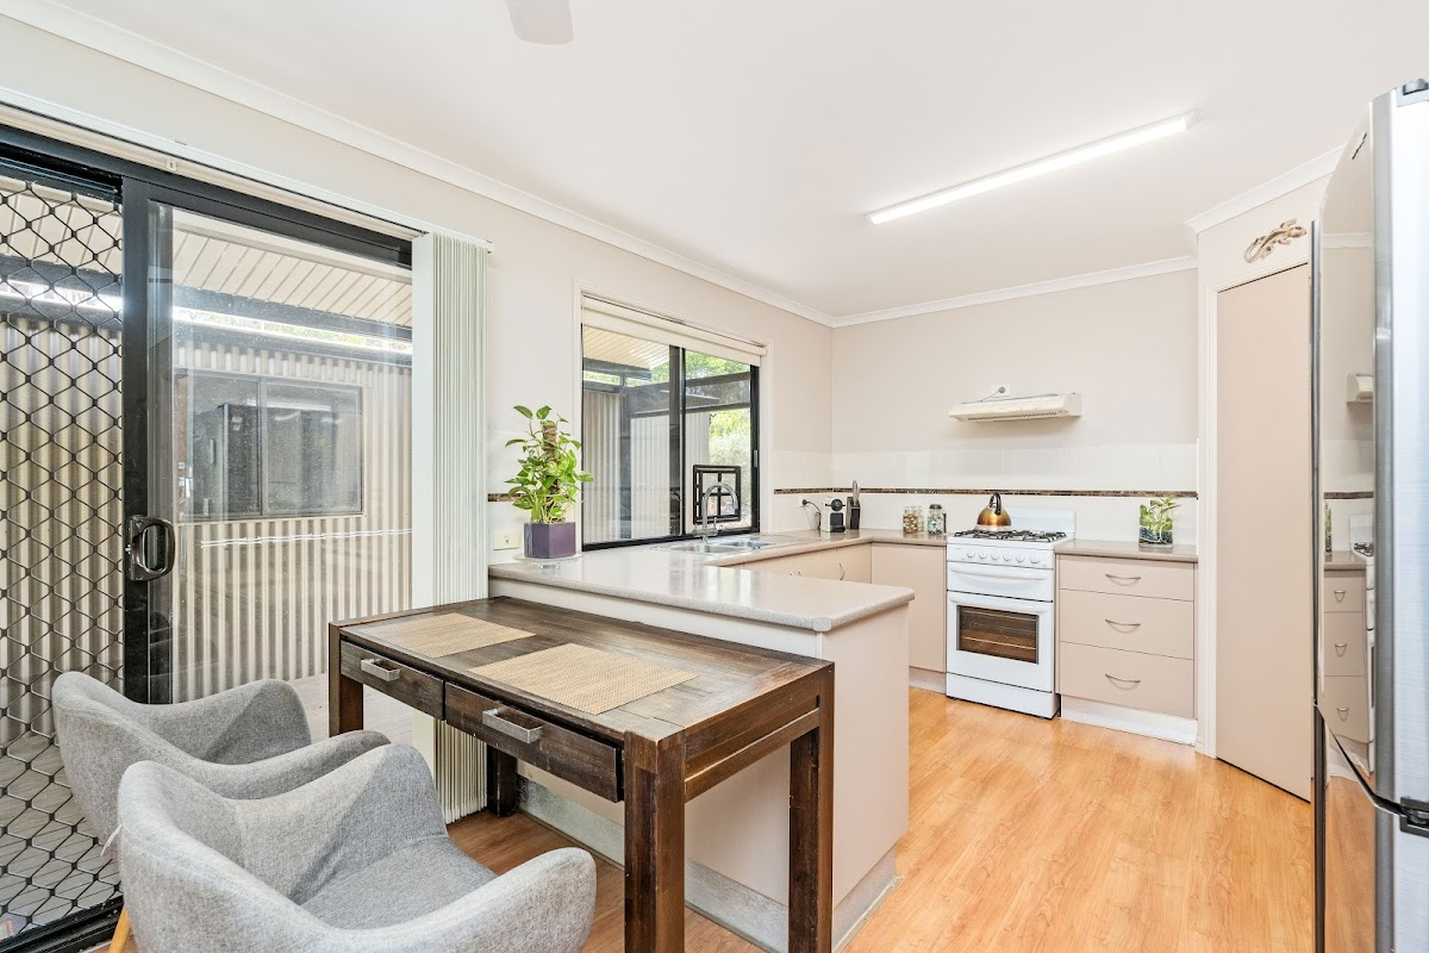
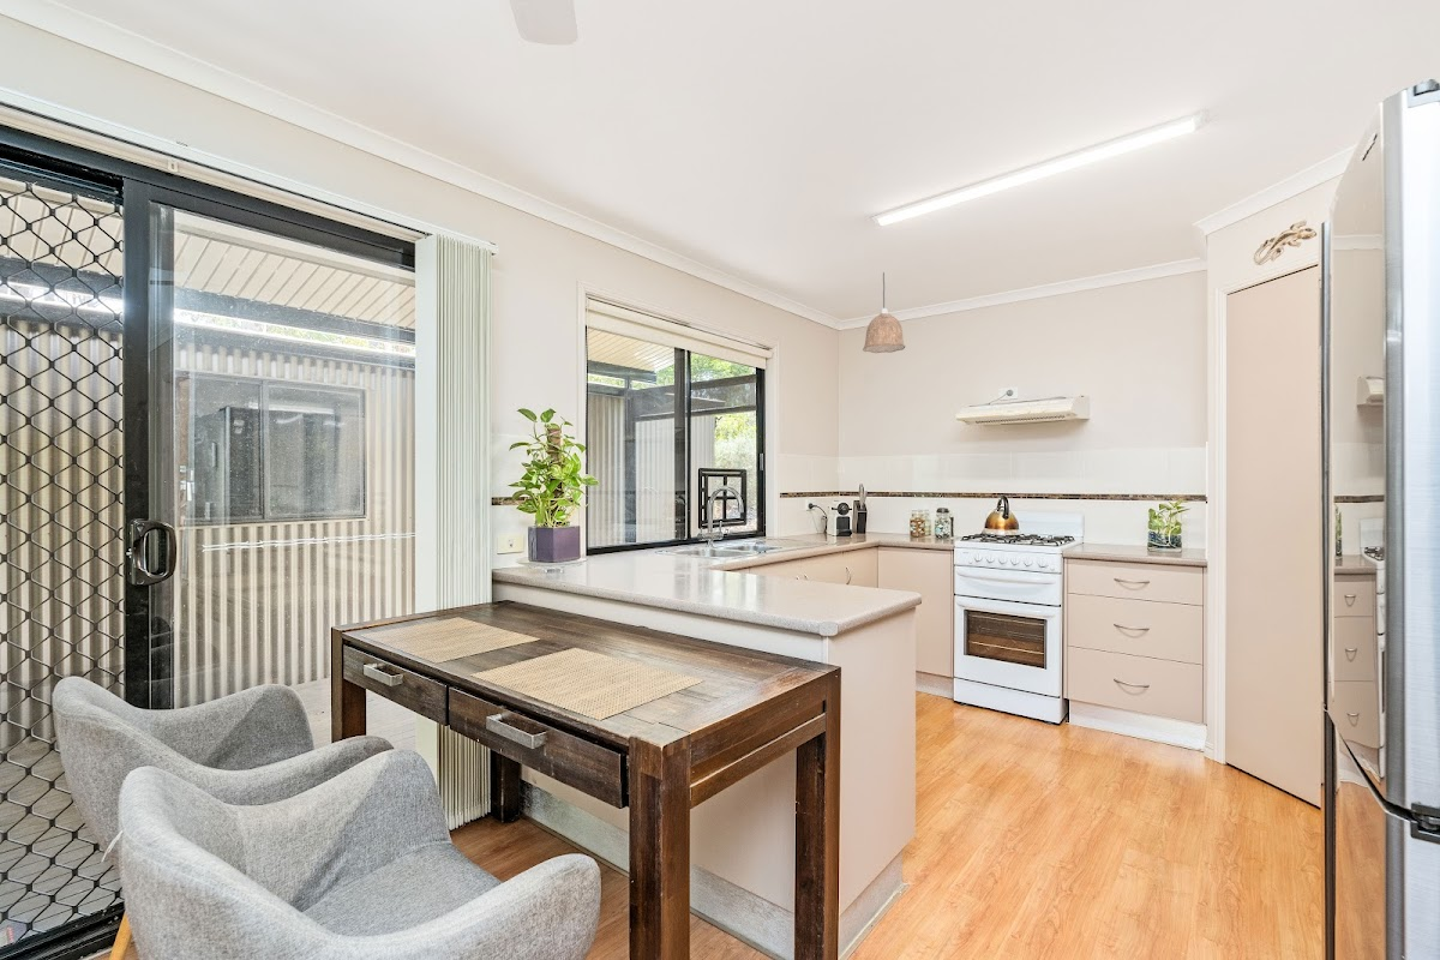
+ pendant lamp [862,271,906,354]
